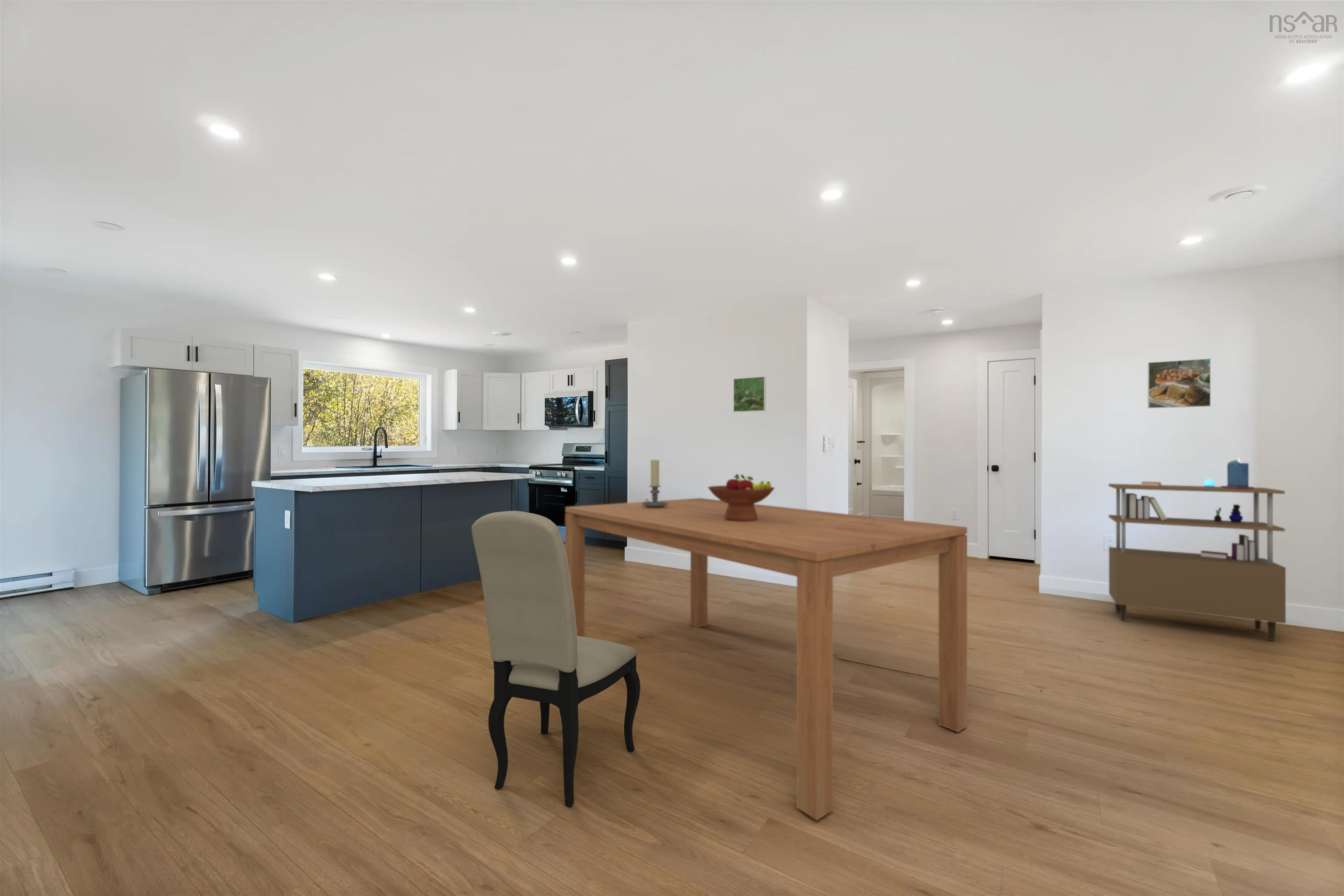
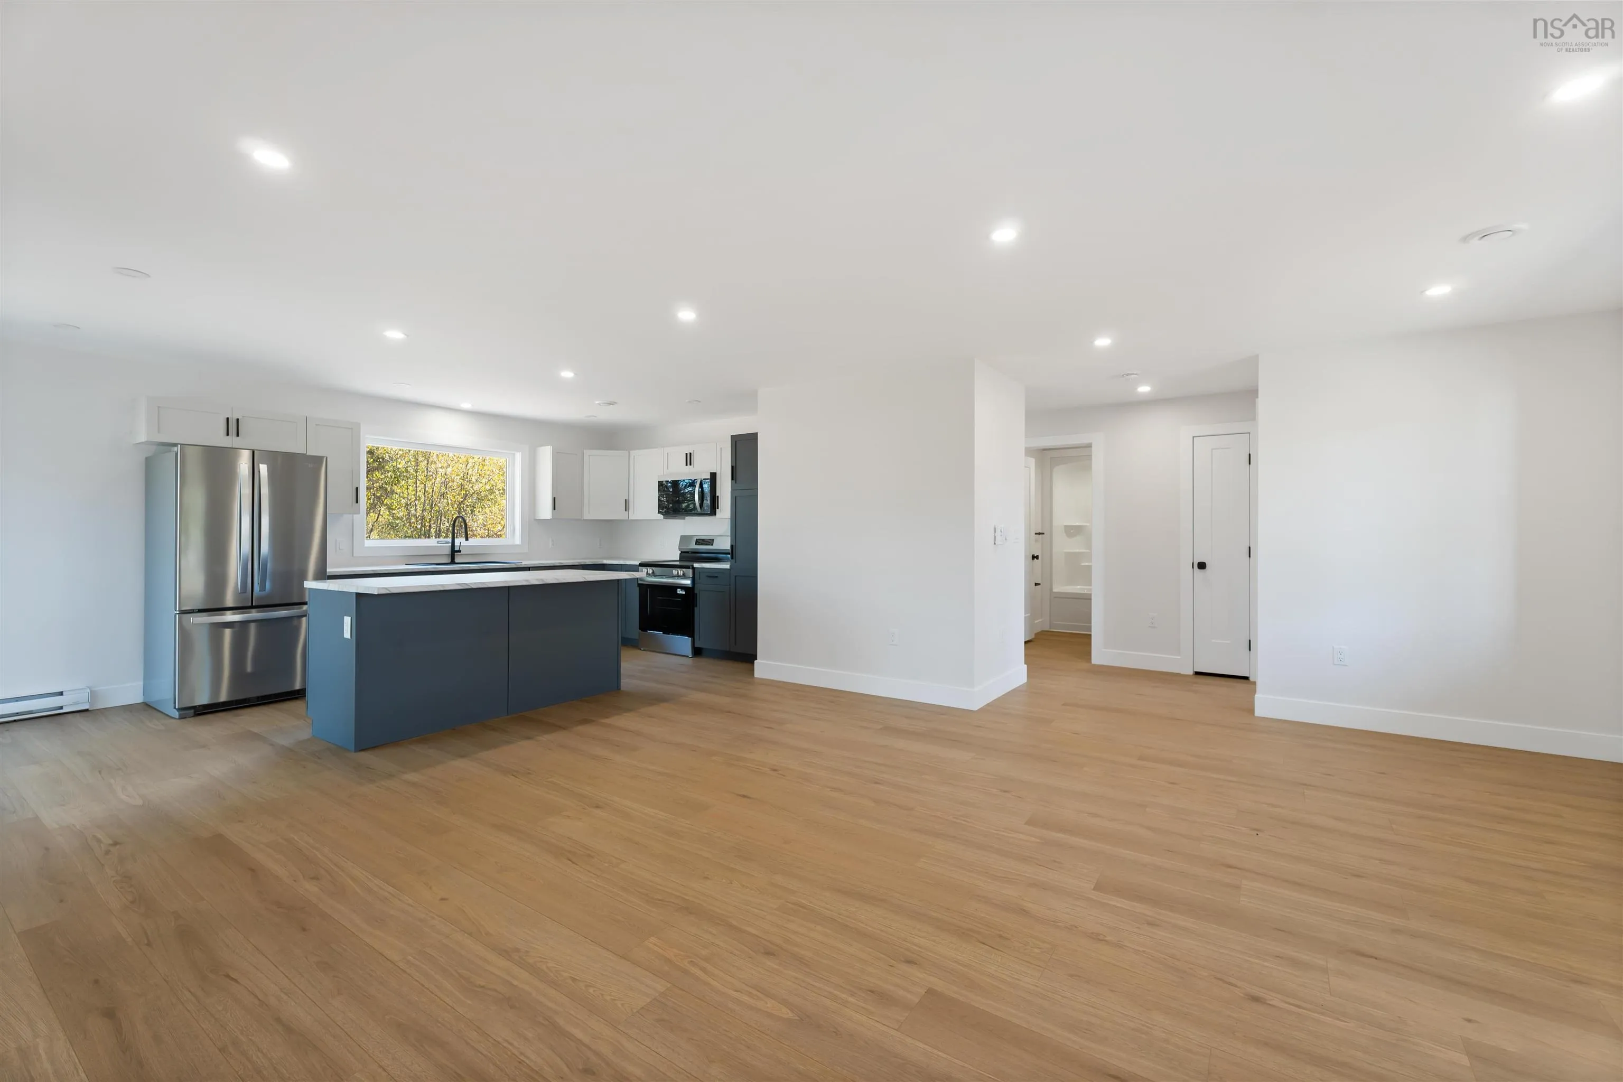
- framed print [1147,358,1211,409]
- candle [1221,458,1254,489]
- fruit bowl [707,473,775,521]
- shelving unit [1108,479,1286,641]
- dining table [565,497,968,821]
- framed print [733,376,766,413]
- candle holder [642,459,668,508]
- dining chair [471,511,641,808]
